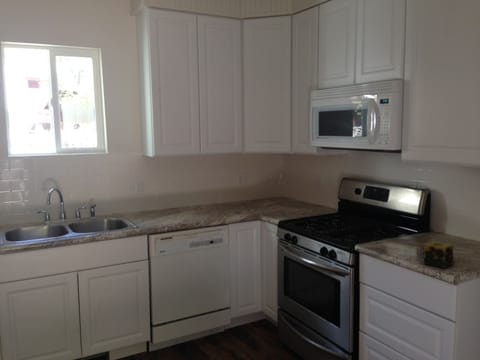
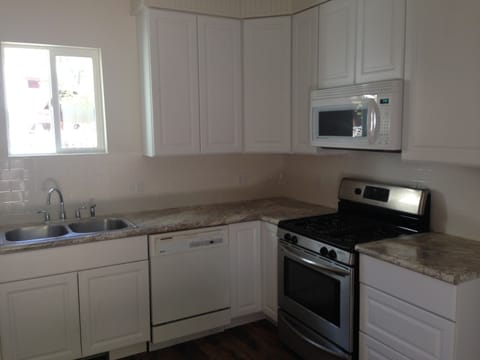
- candle [423,240,455,269]
